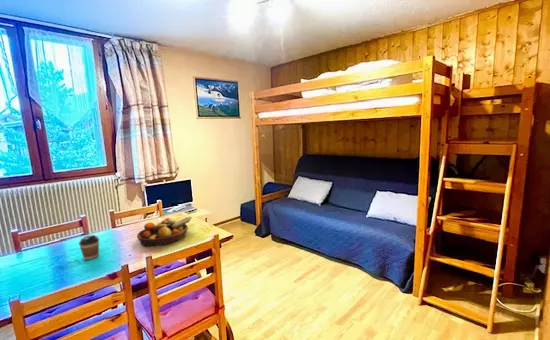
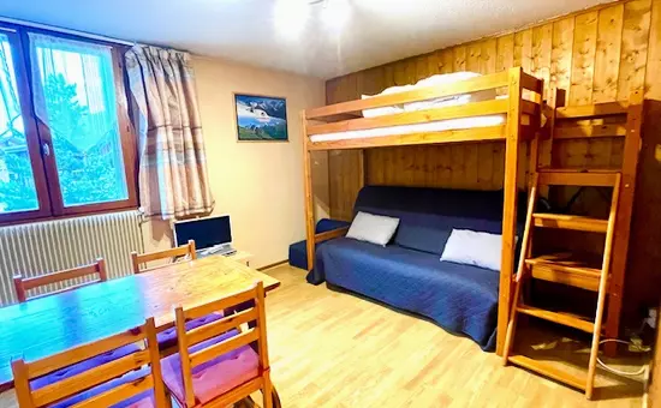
- fruit bowl [136,216,192,247]
- coffee cup [78,234,100,261]
